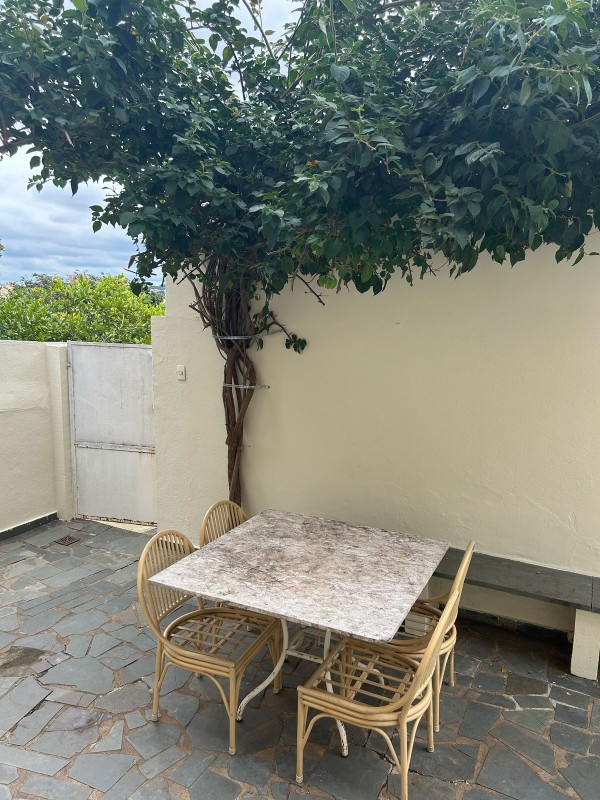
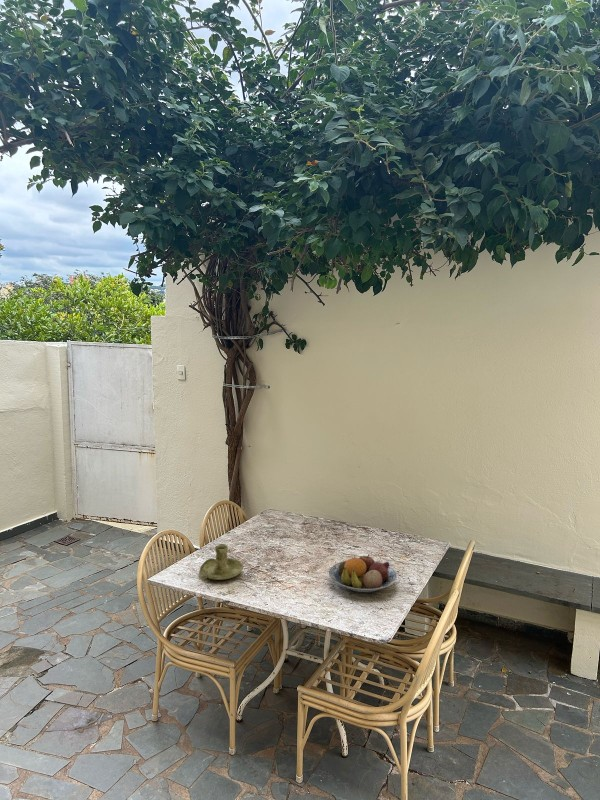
+ fruit bowl [328,554,398,593]
+ candle holder [198,544,244,581]
